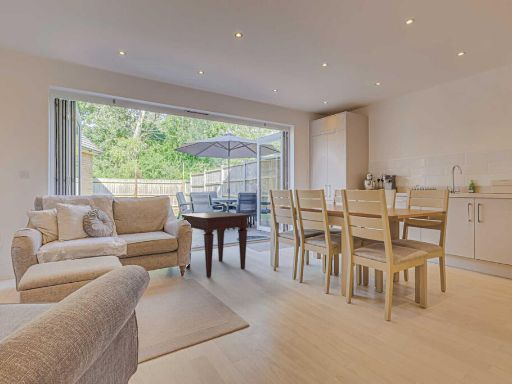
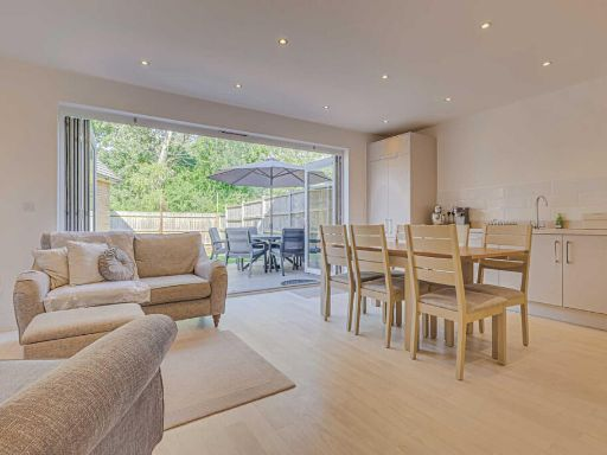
- side table [180,211,252,278]
